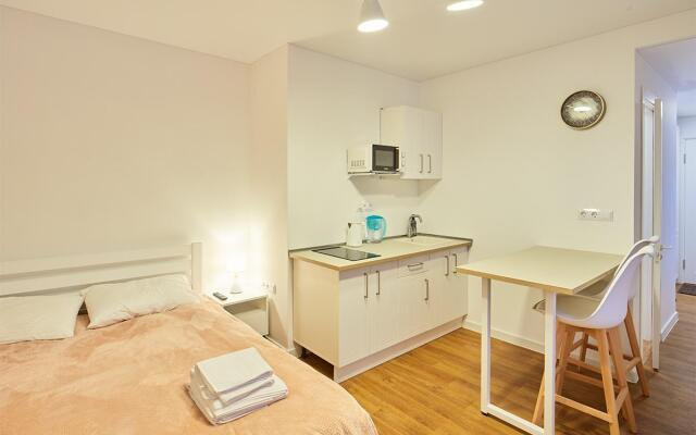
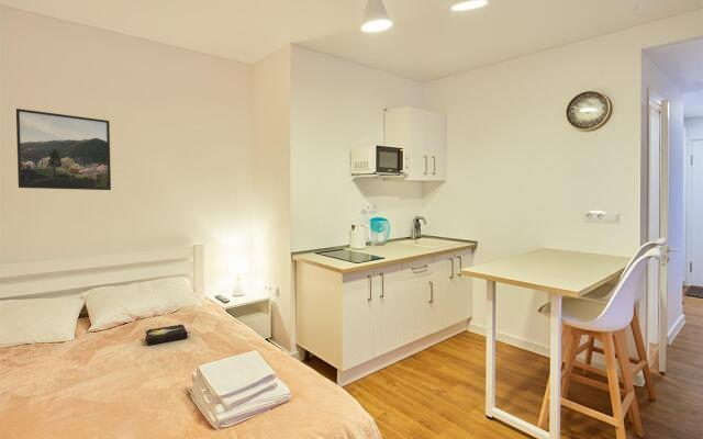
+ hardback book [144,323,190,347]
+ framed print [15,108,112,191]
